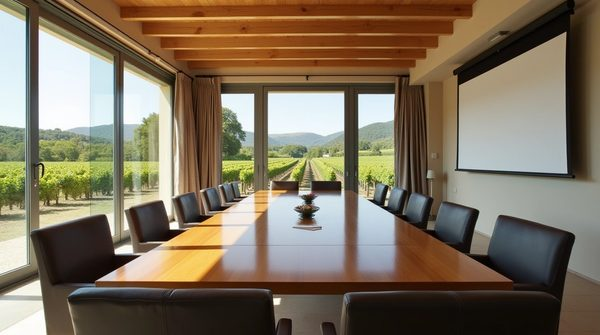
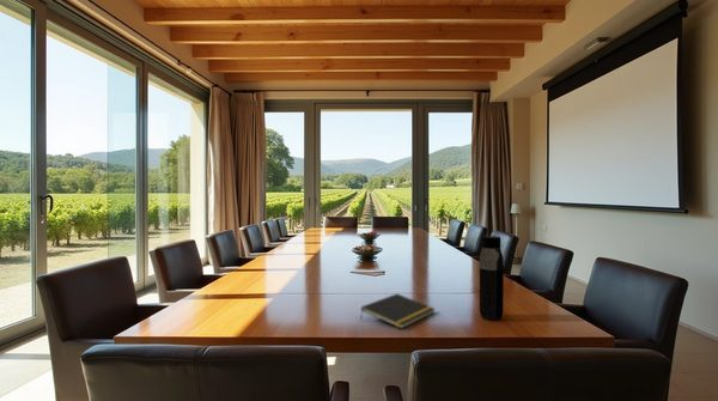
+ notepad [359,292,436,330]
+ water bottle [479,235,505,321]
